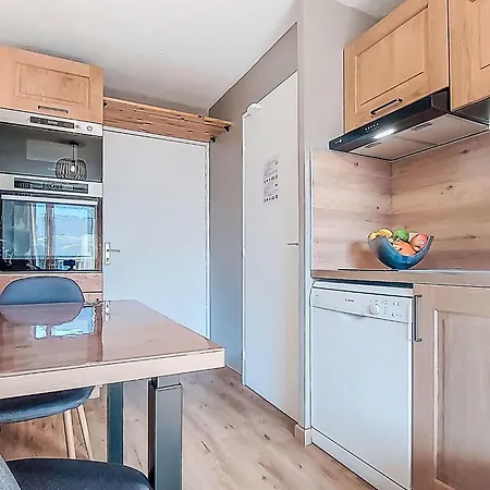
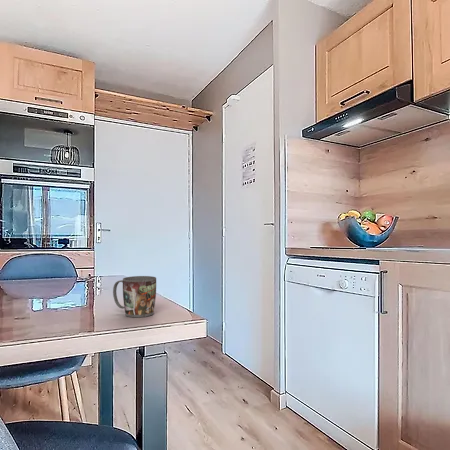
+ mug [112,275,157,318]
